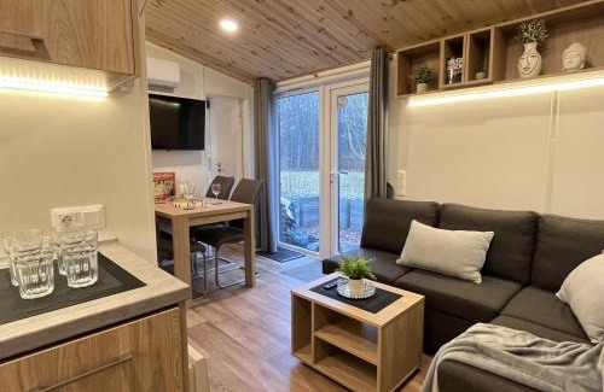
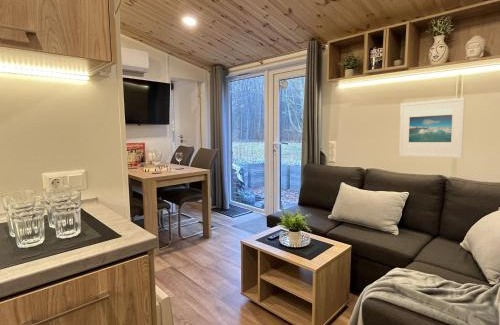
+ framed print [398,97,466,159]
